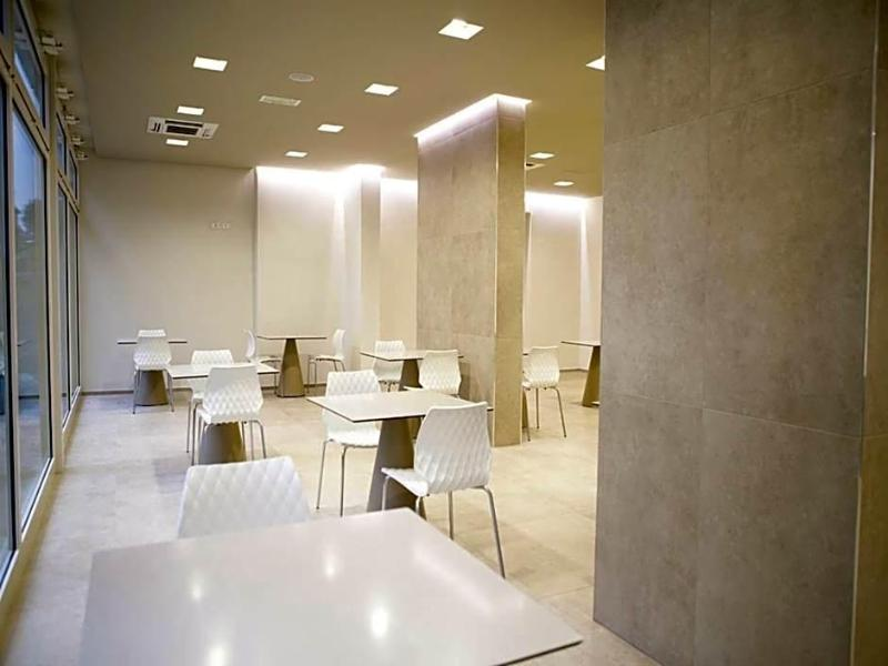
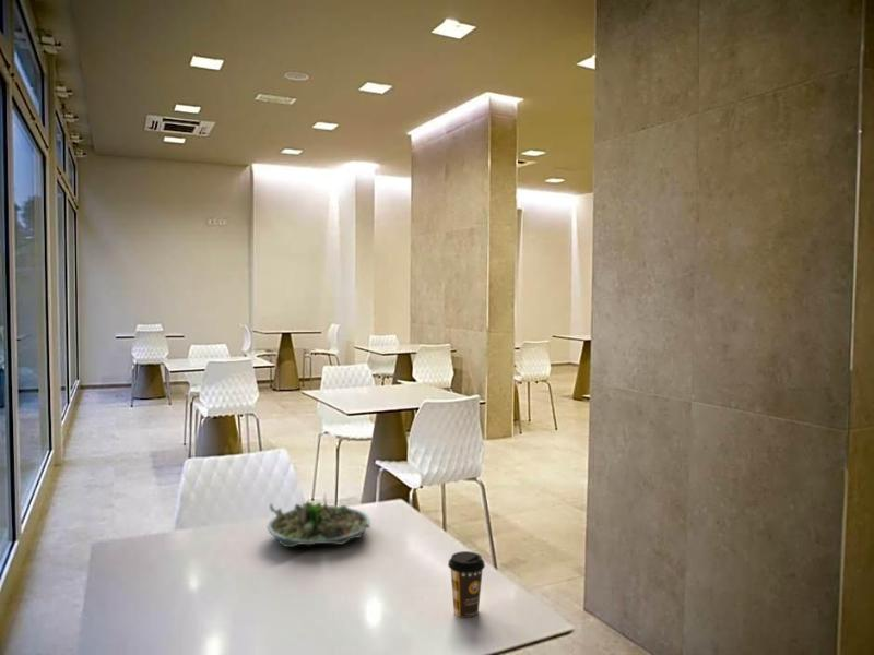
+ succulent planter [267,492,371,548]
+ coffee cup [447,550,486,619]
